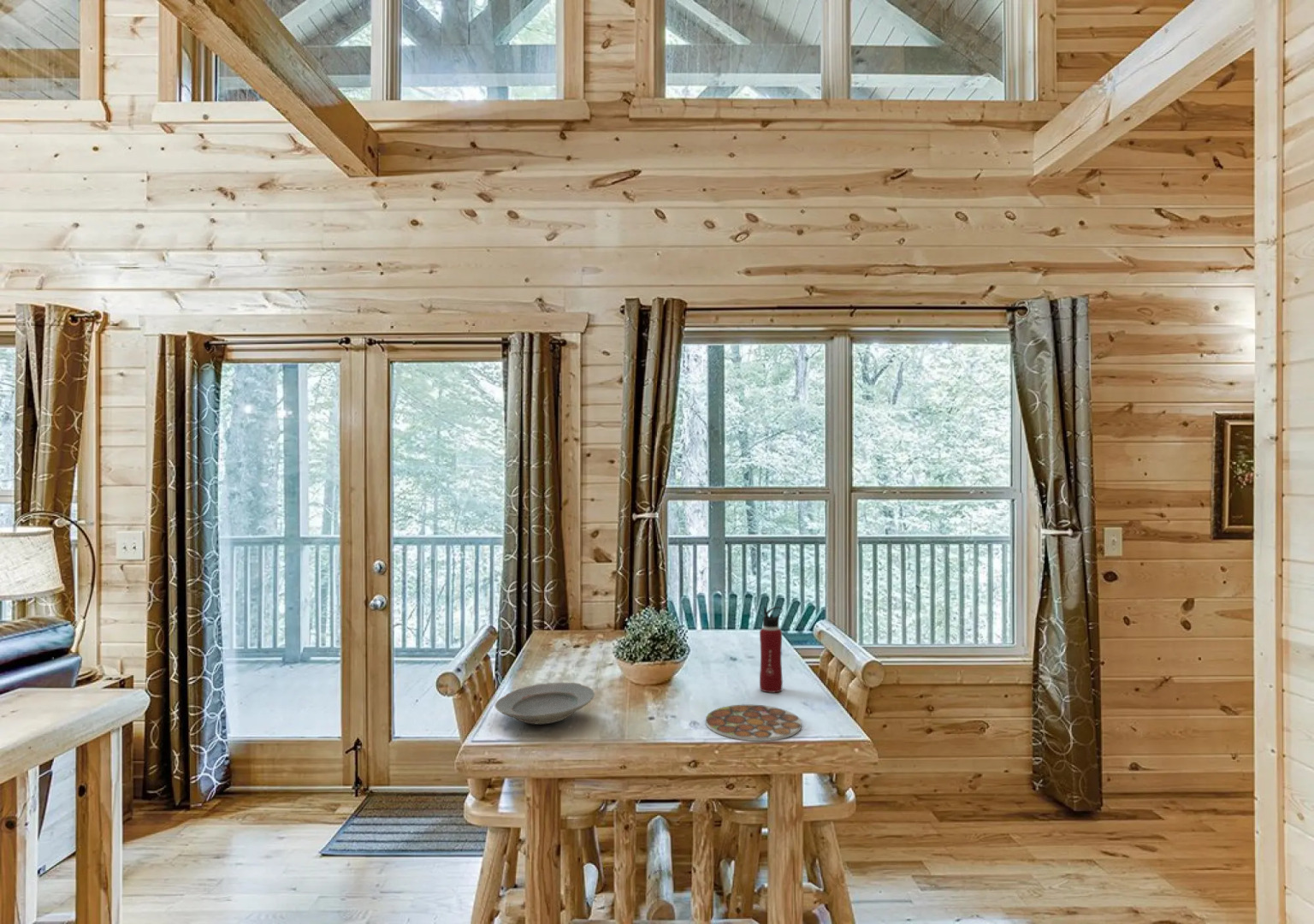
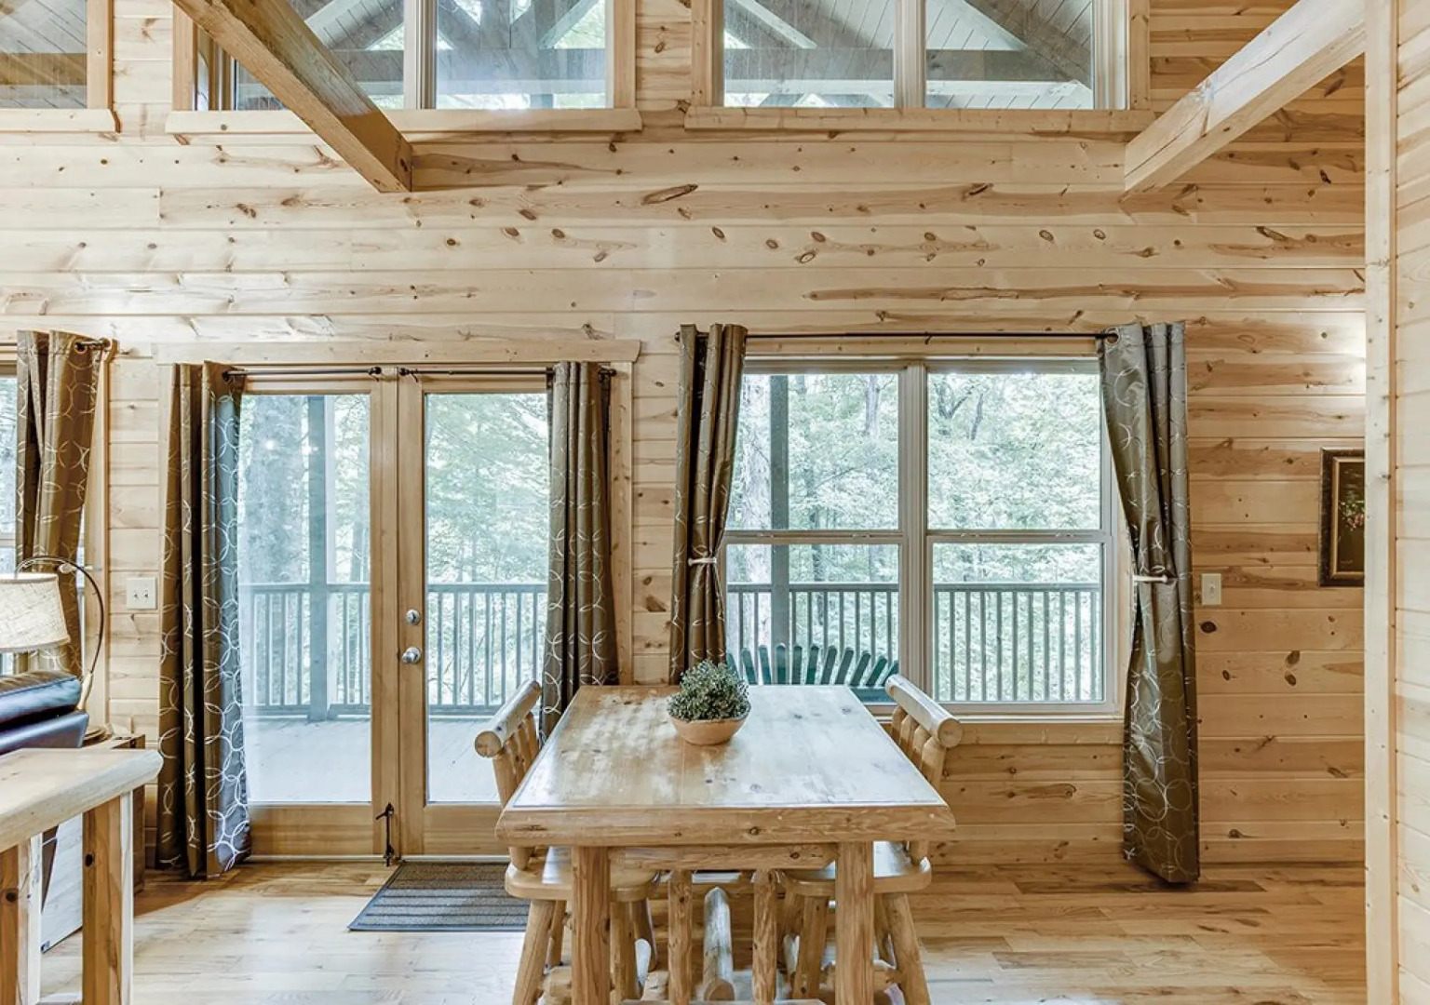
- water bottle [759,606,784,693]
- plate [705,703,802,742]
- plate [494,682,595,726]
